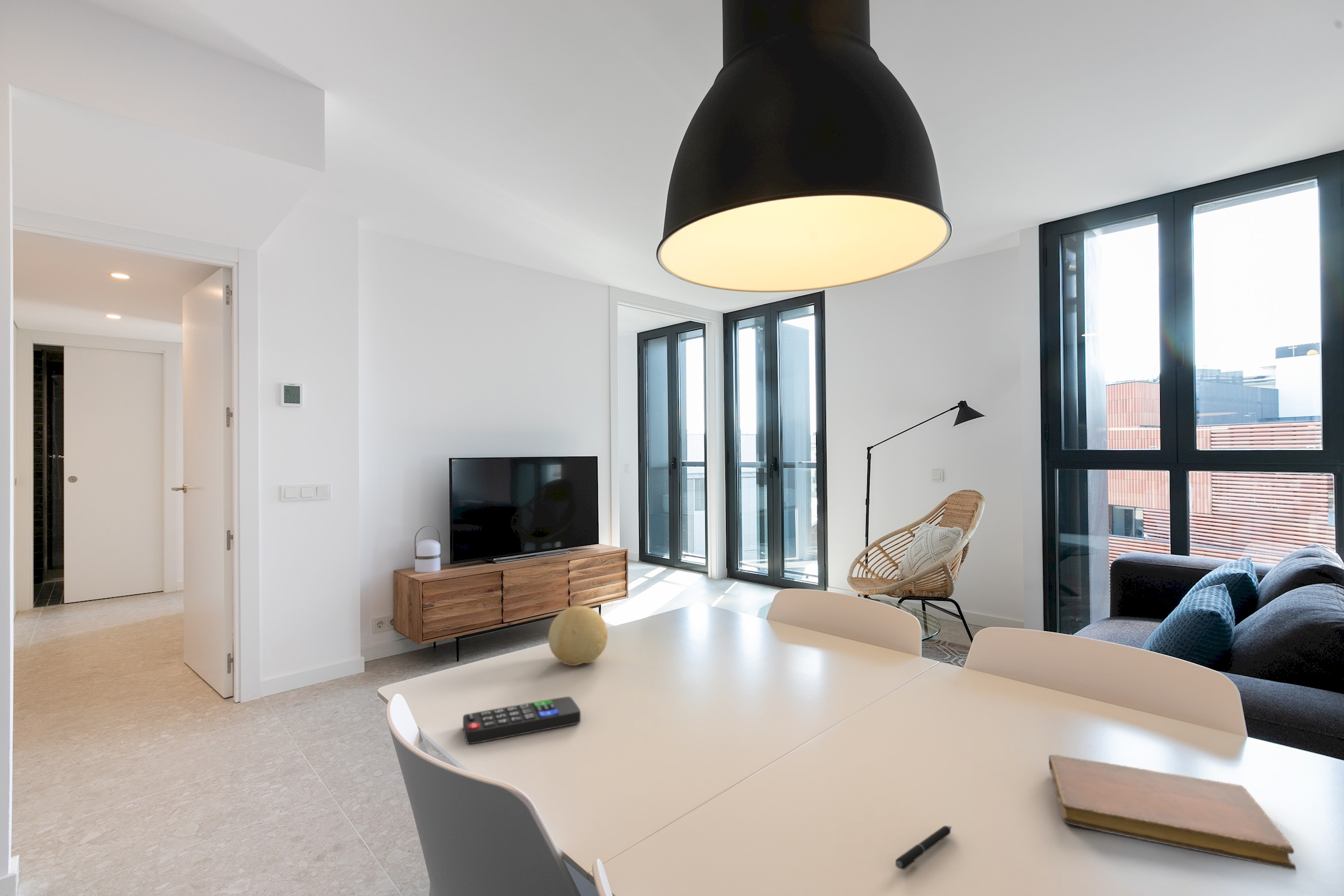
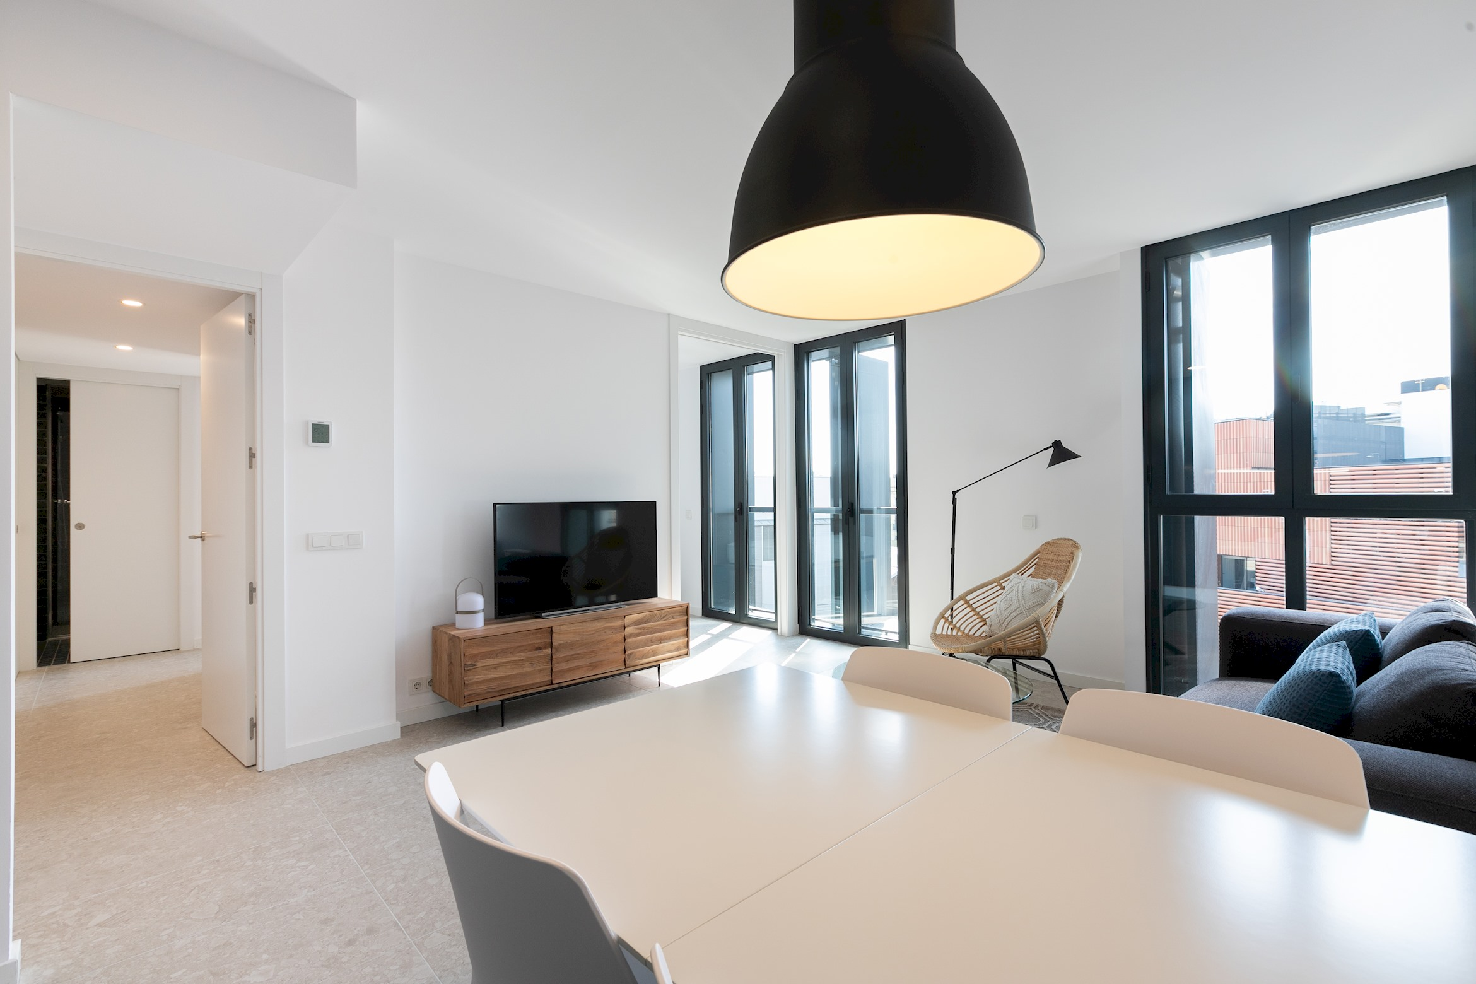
- notebook [1048,754,1297,870]
- remote control [462,696,581,744]
- pen [895,825,952,871]
- decorative ball [548,605,608,666]
